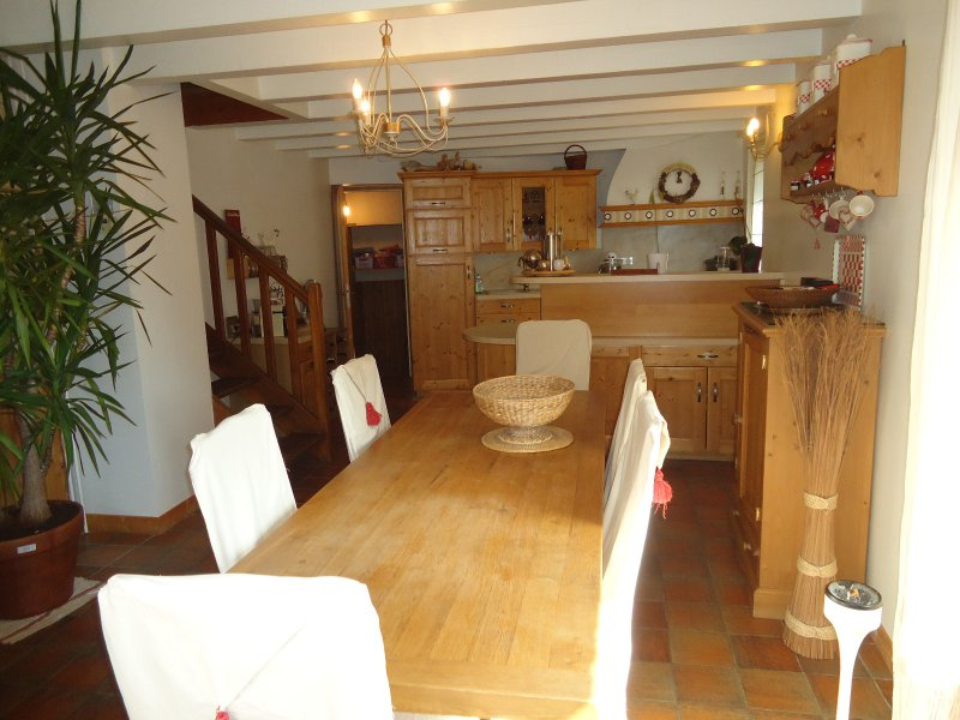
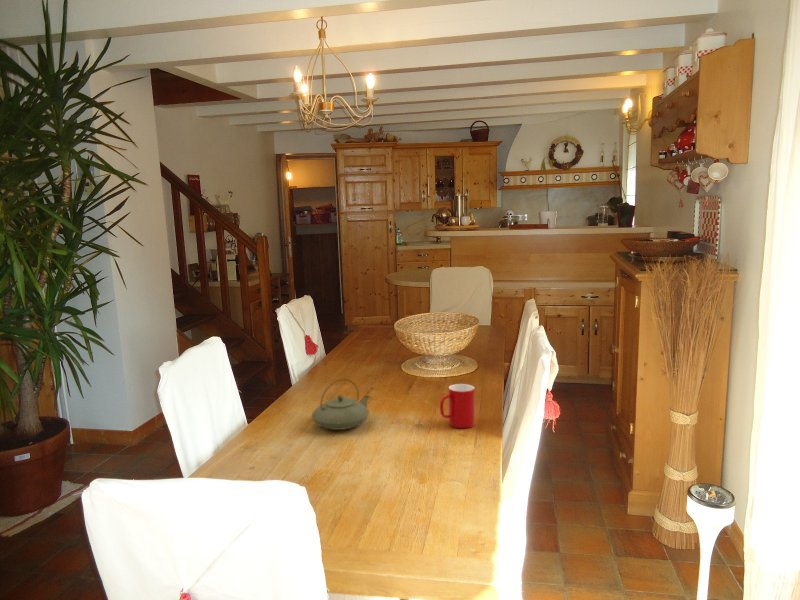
+ cup [439,383,476,429]
+ teapot [311,378,371,431]
